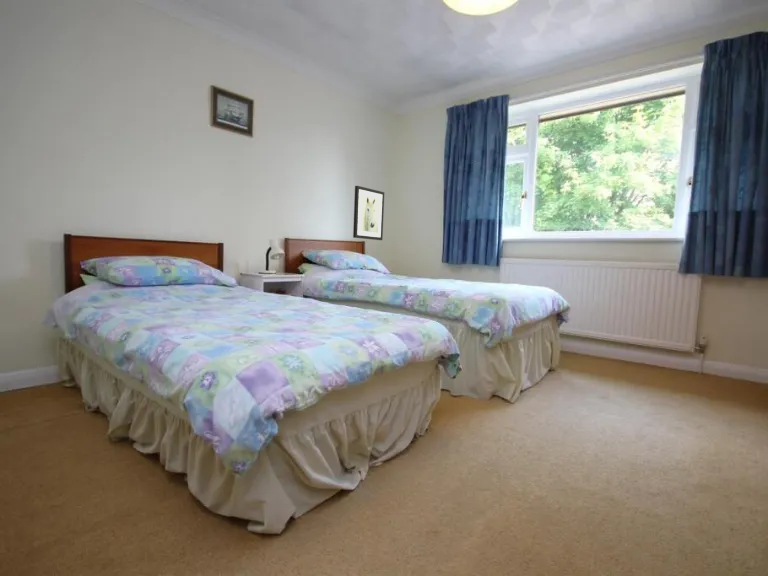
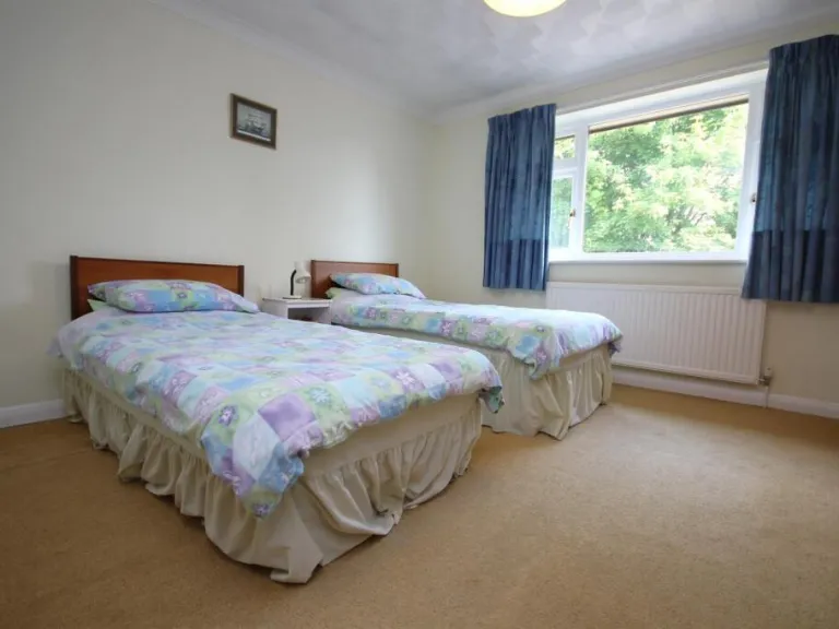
- wall art [352,185,385,241]
